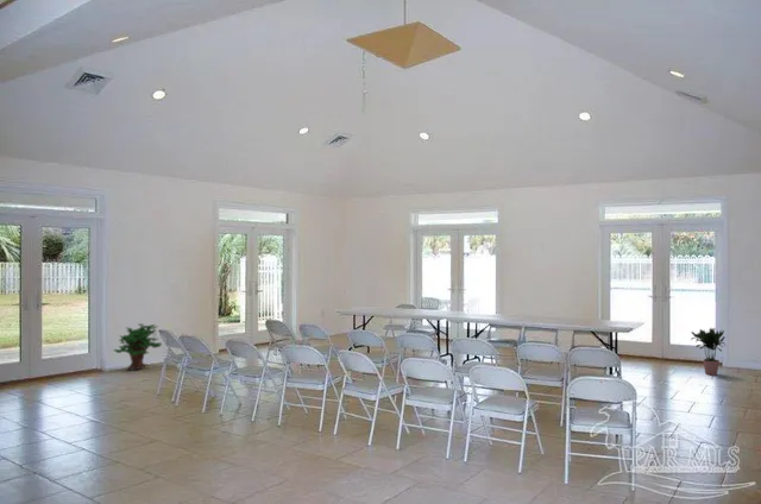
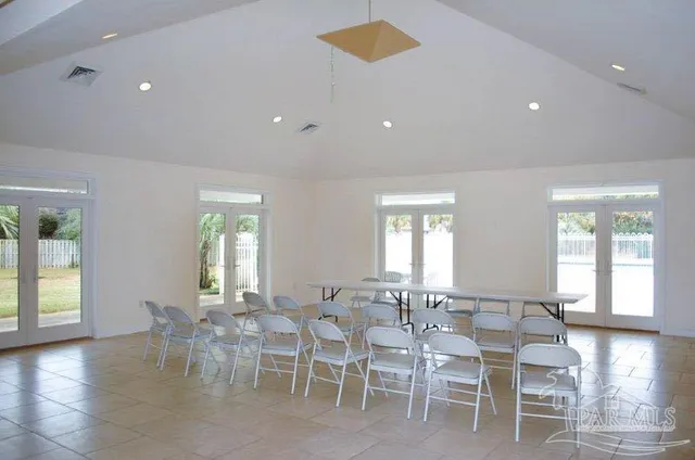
- potted plant [690,327,727,376]
- tree [113,322,163,372]
